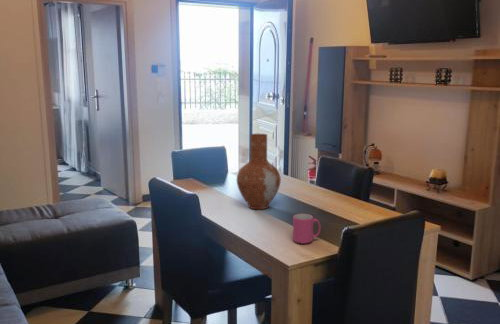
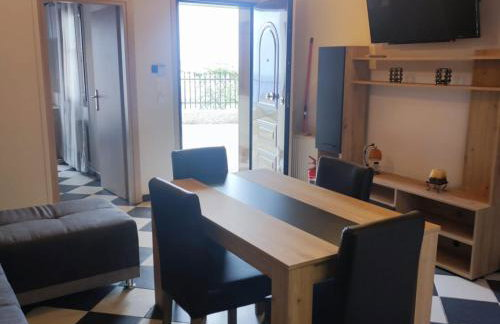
- mug [292,213,322,245]
- vase [236,133,282,210]
